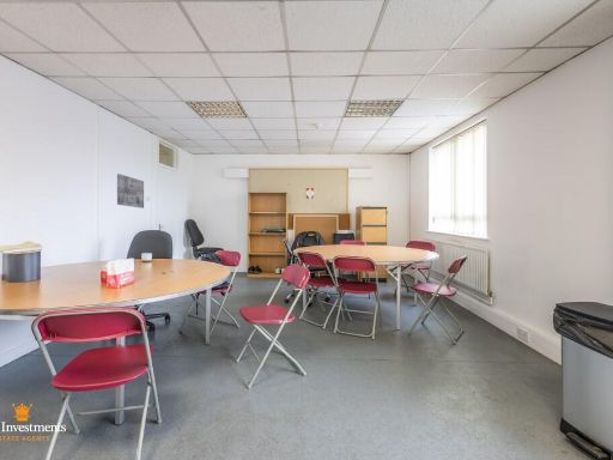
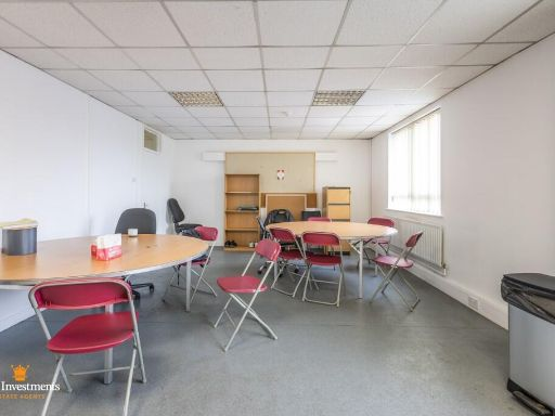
- wall art [116,172,145,210]
